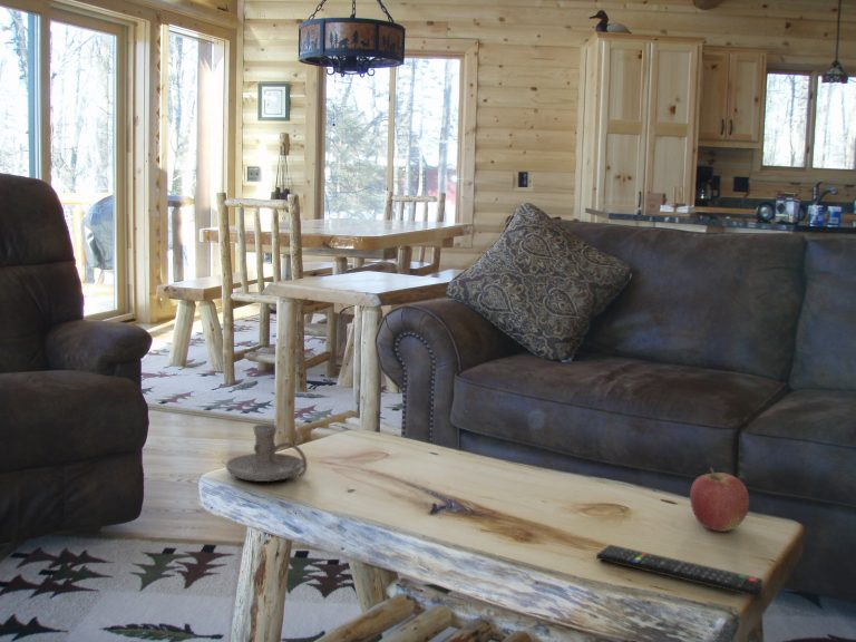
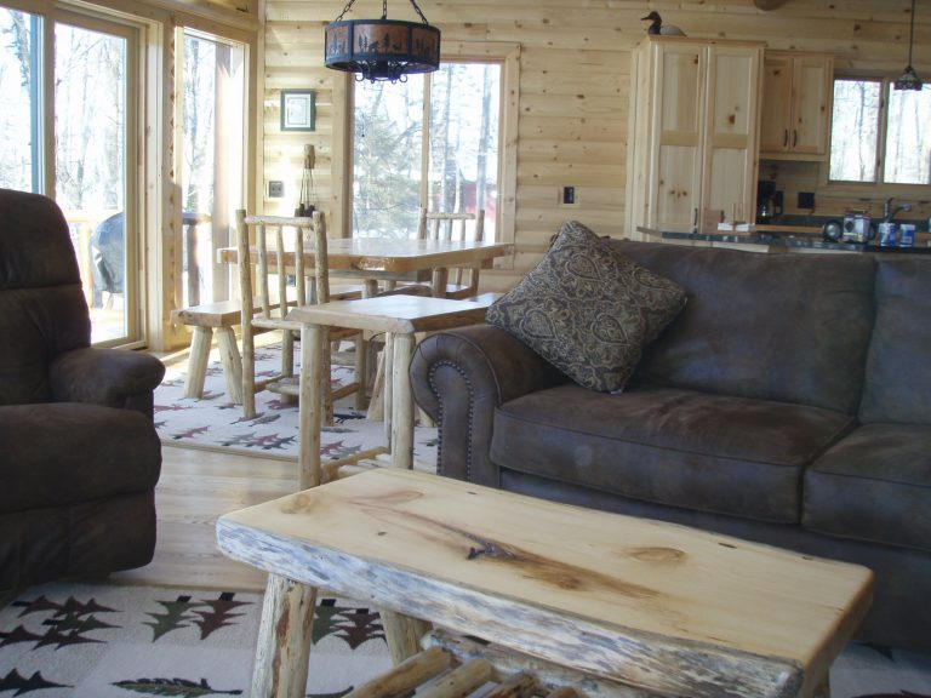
- apple [689,467,750,533]
- candle holder [225,424,309,483]
- remote control [595,544,763,597]
